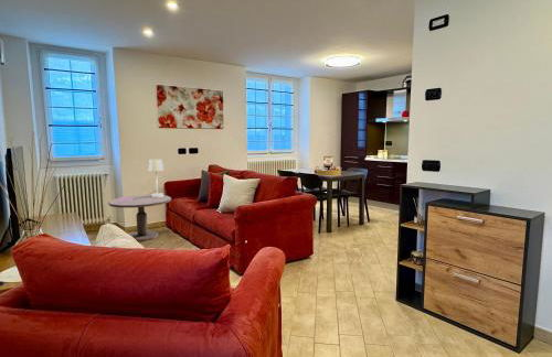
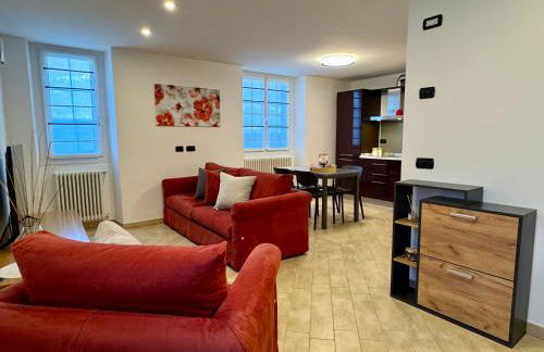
- table lamp [134,159,164,201]
- side table [107,194,172,242]
